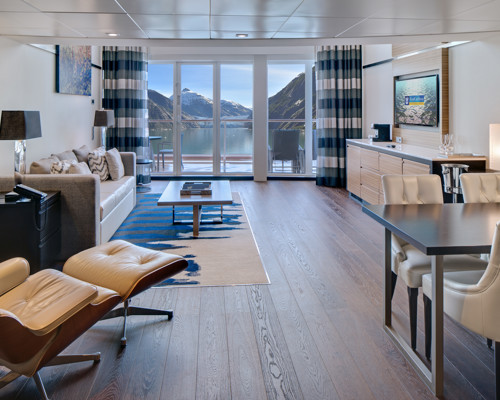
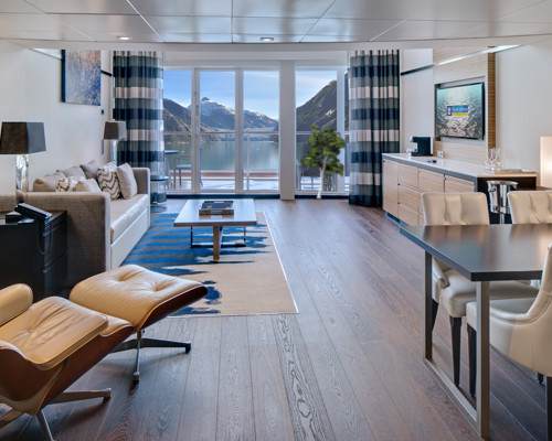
+ indoor plant [299,122,348,200]
